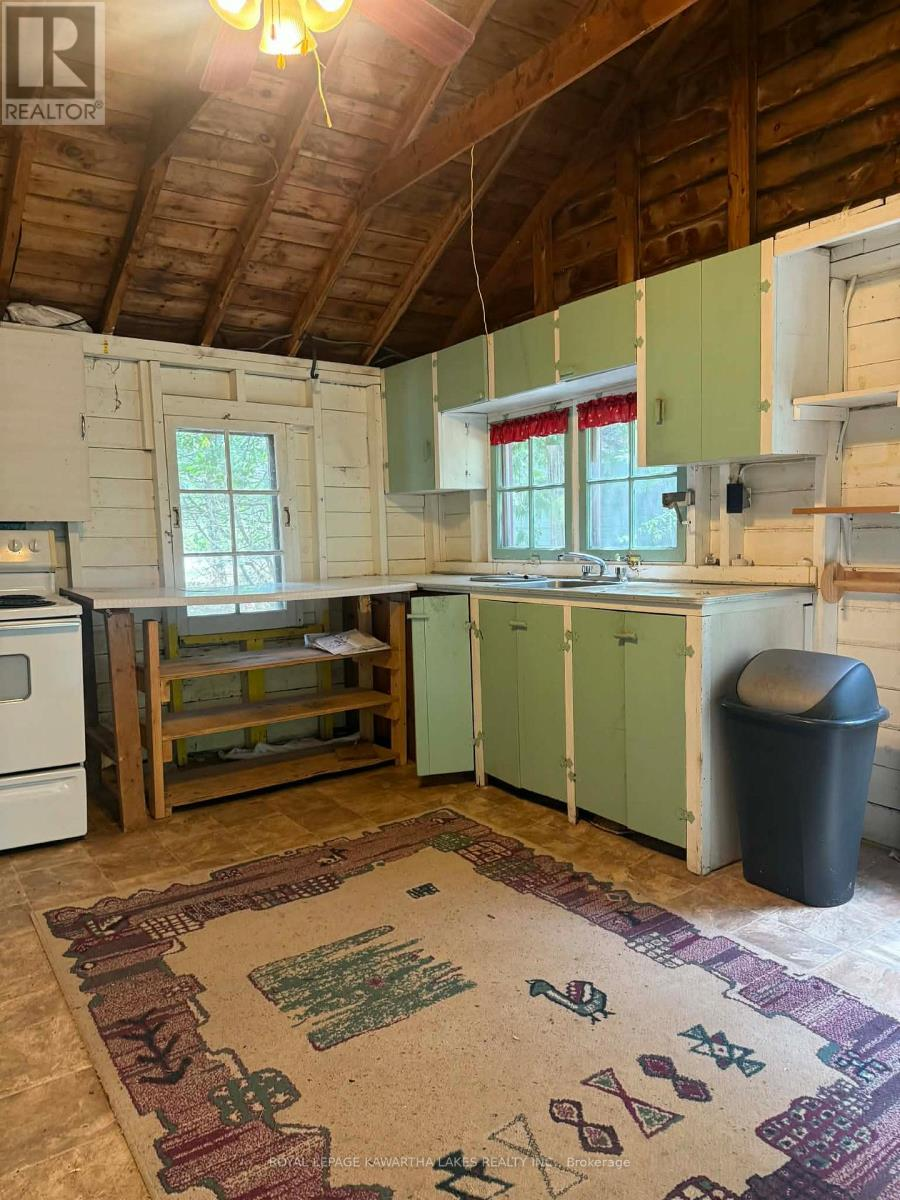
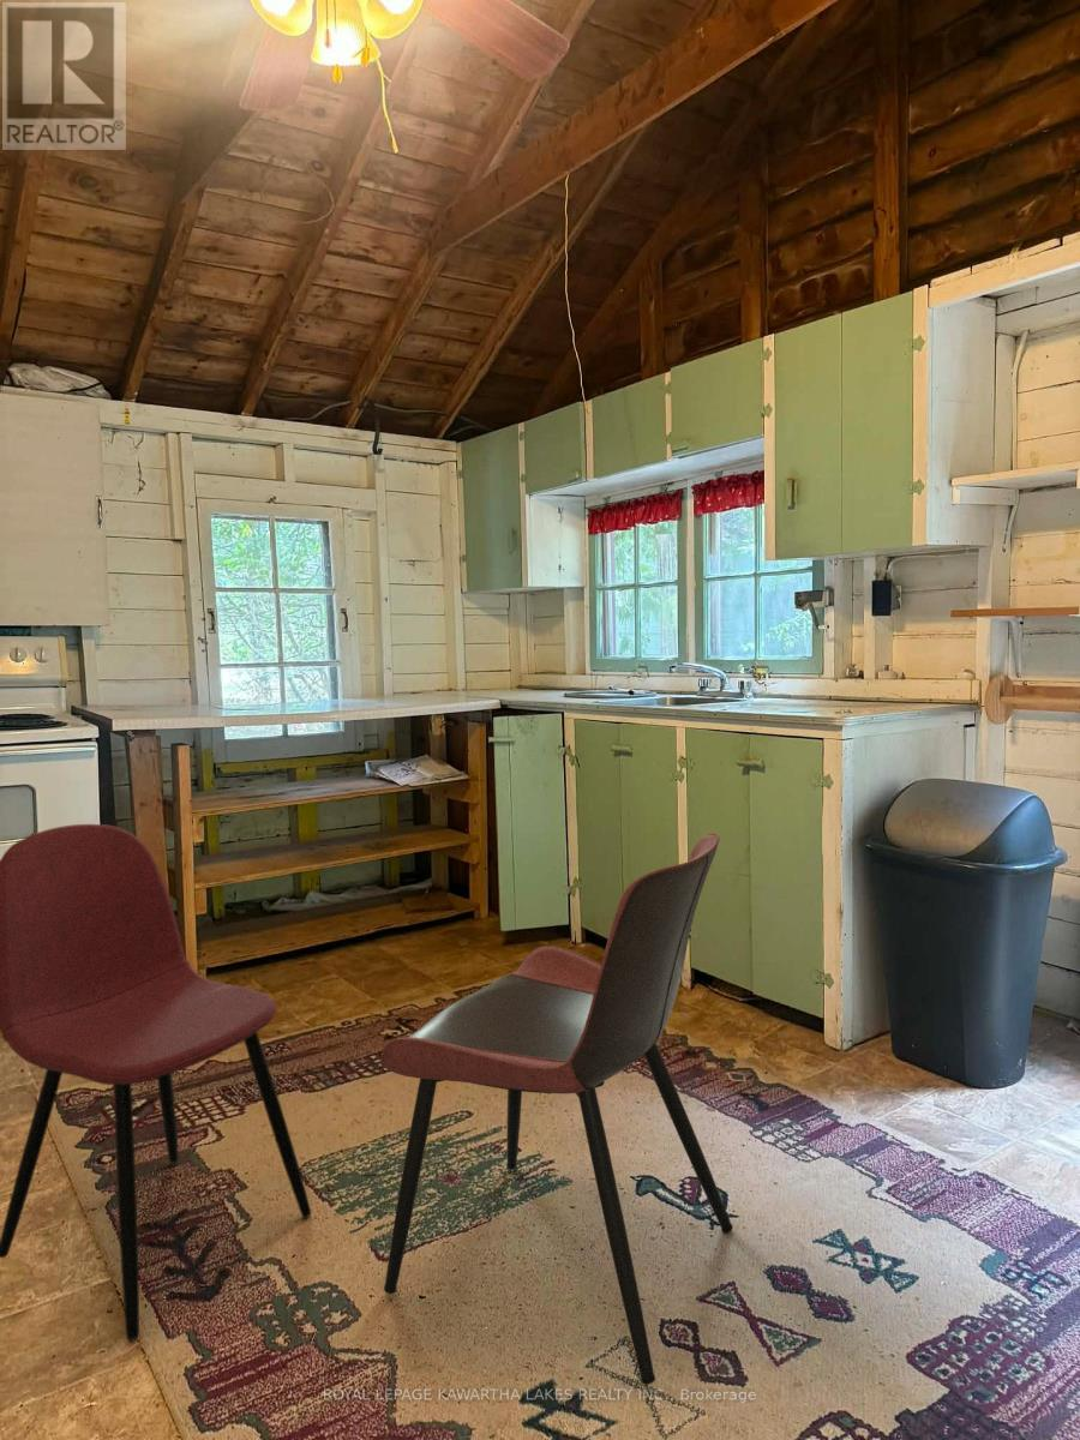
+ dining chair [379,832,734,1385]
+ dining chair [0,823,312,1343]
